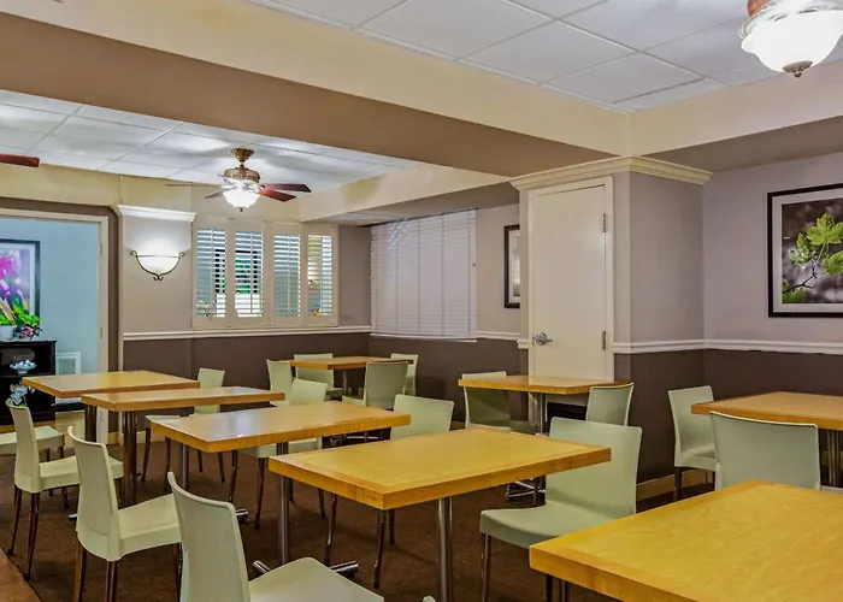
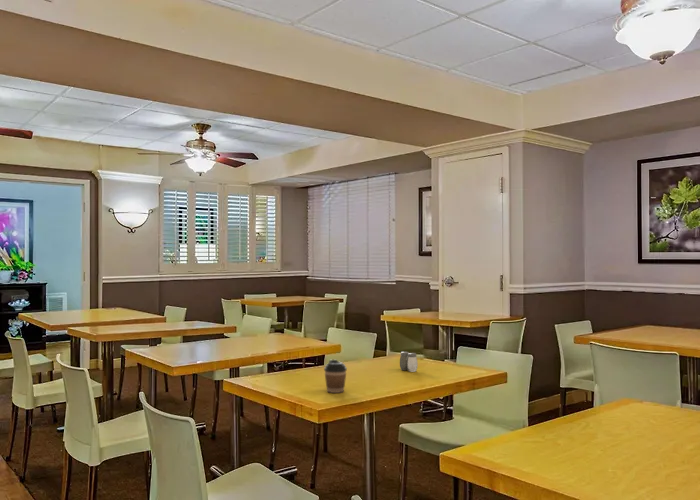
+ coffee cup [323,359,348,394]
+ salt and pepper shaker [399,351,419,373]
